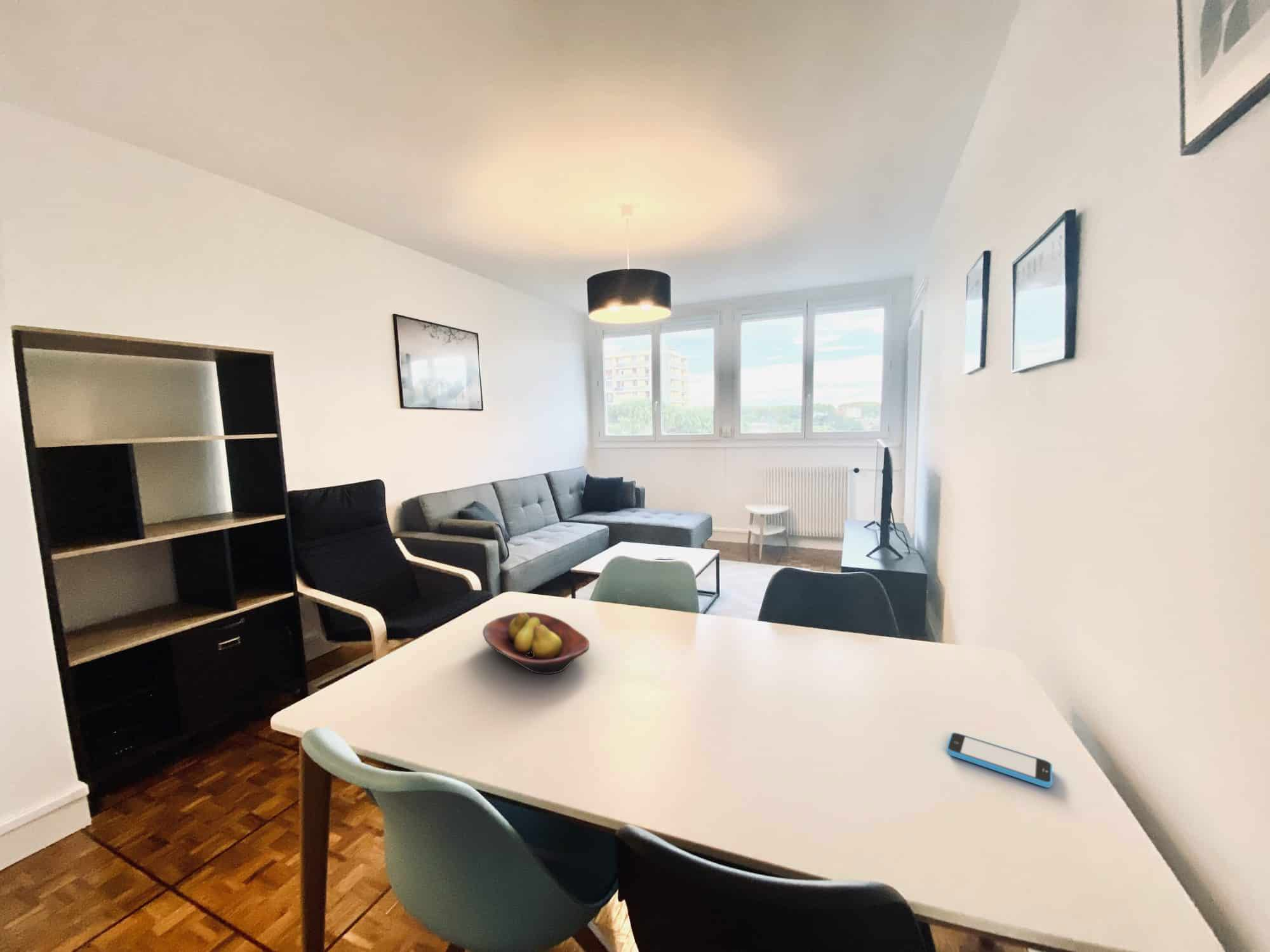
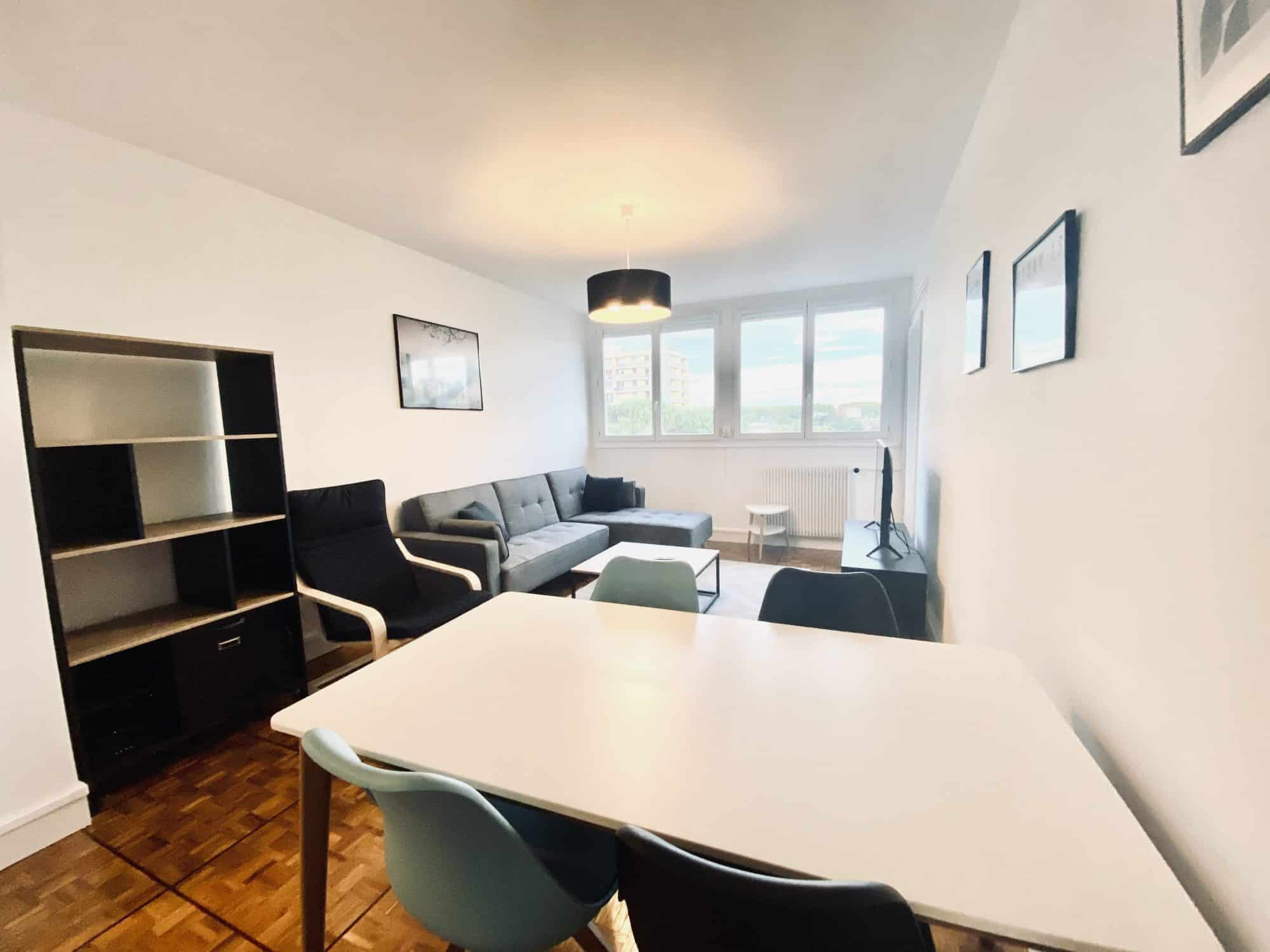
- fruit bowl [482,612,590,675]
- smartphone [946,732,1053,788]
